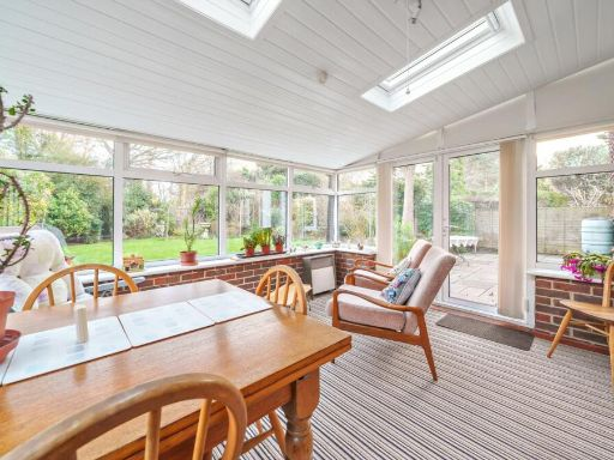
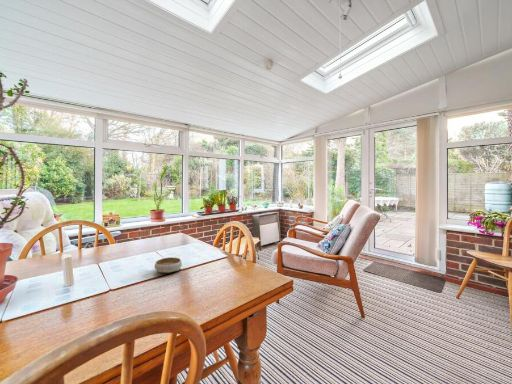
+ bowl [154,256,183,274]
